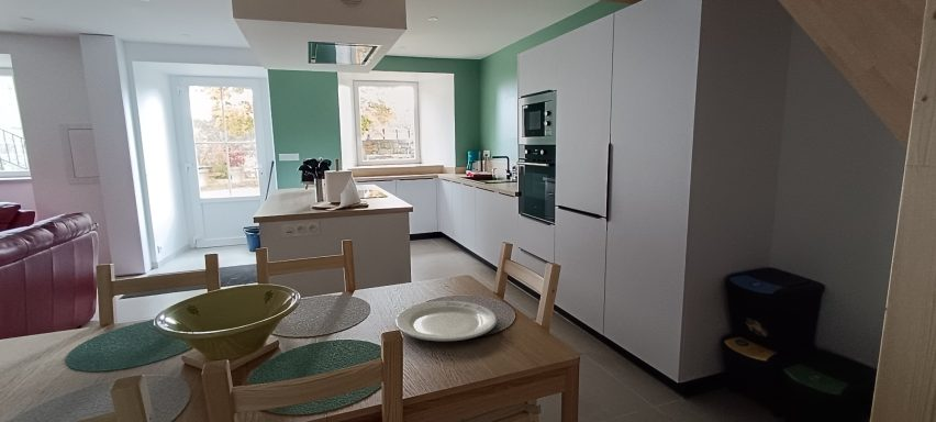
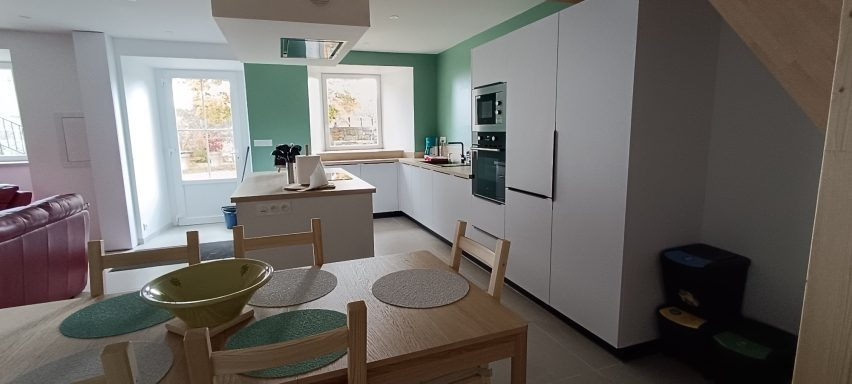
- chinaware [394,299,498,342]
